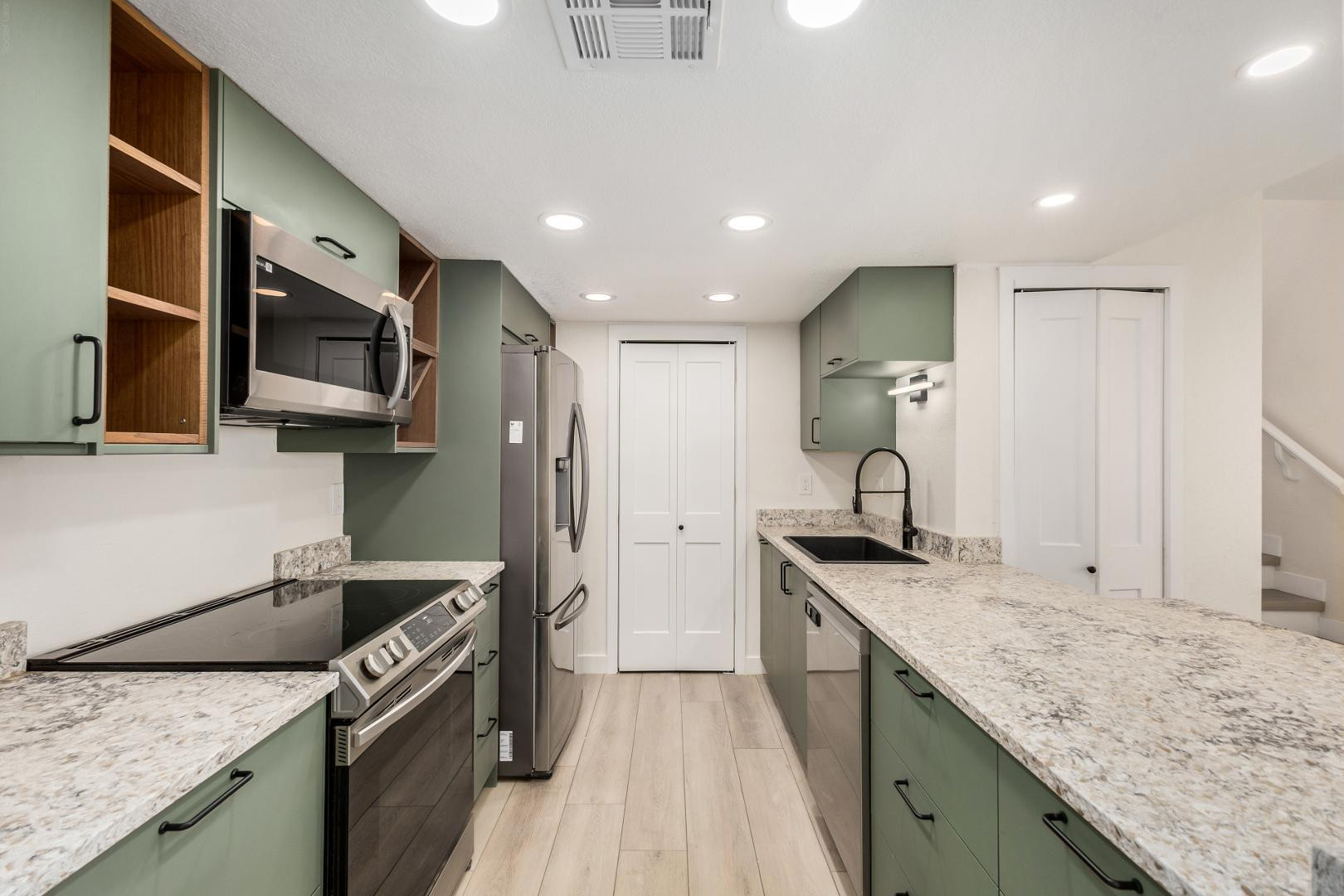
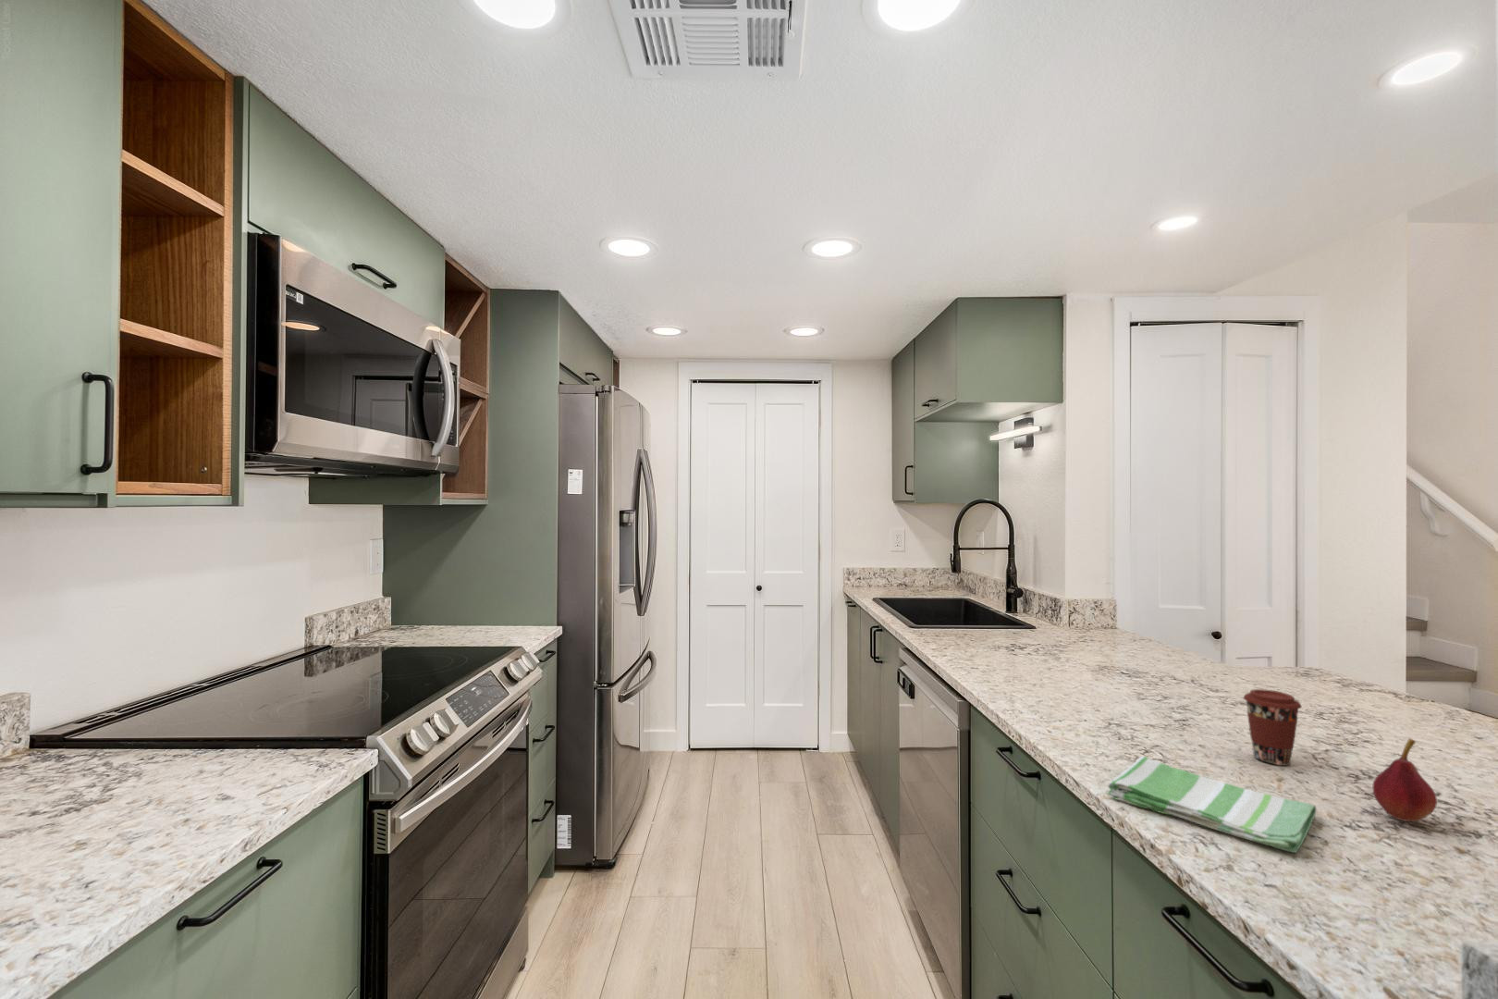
+ coffee cup [1242,688,1303,766]
+ dish towel [1107,755,1316,854]
+ fruit [1371,737,1438,823]
